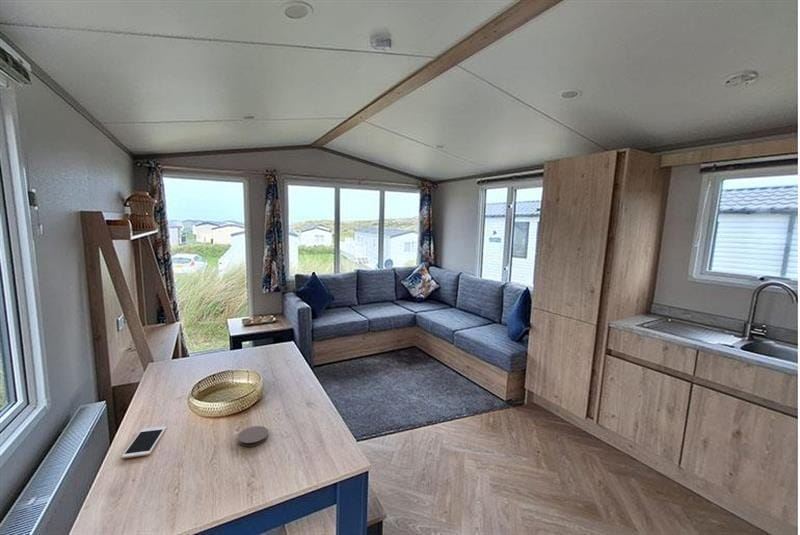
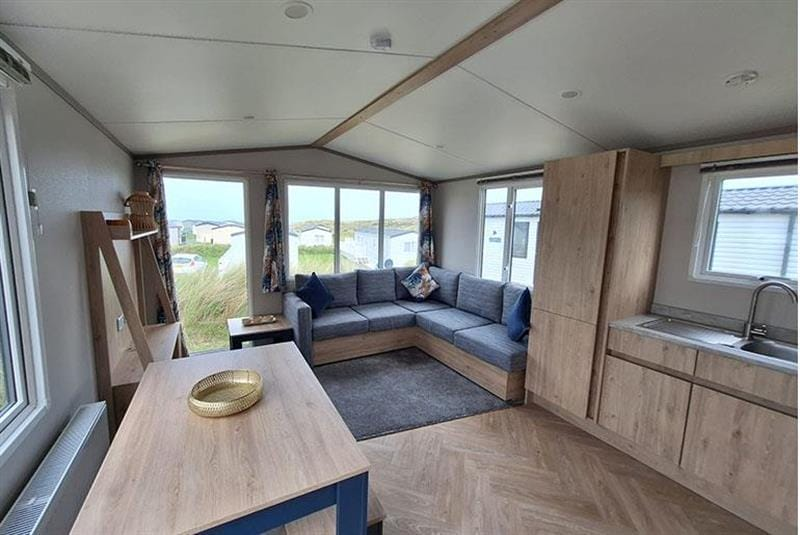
- coaster [237,425,270,448]
- cell phone [120,425,167,459]
